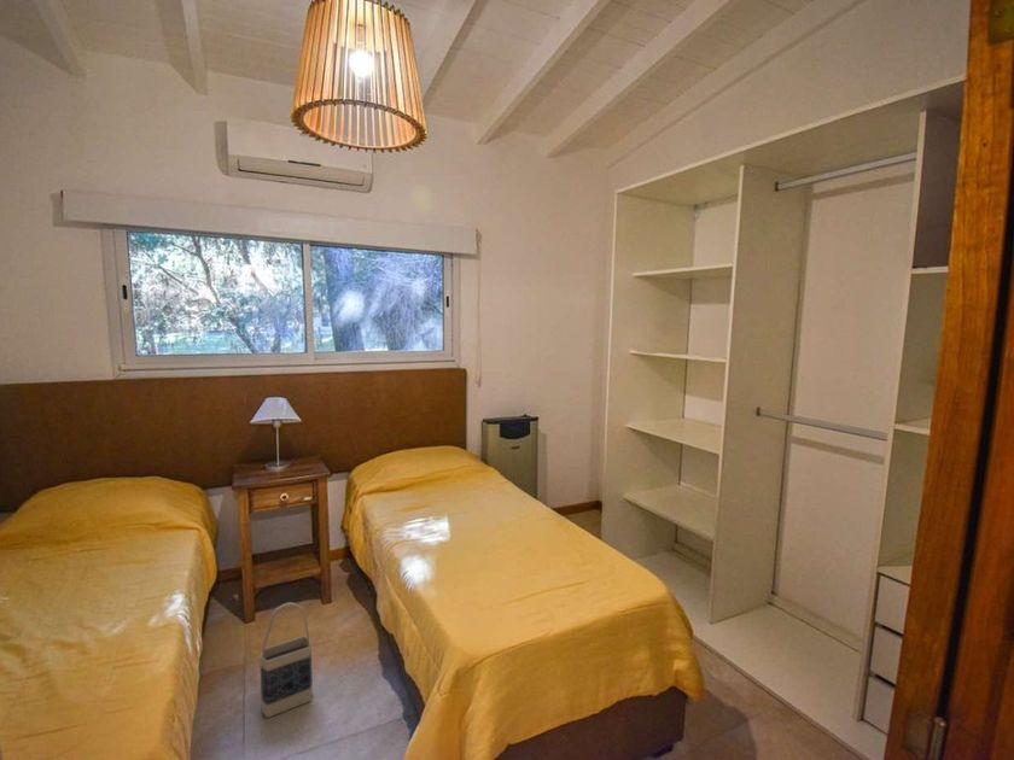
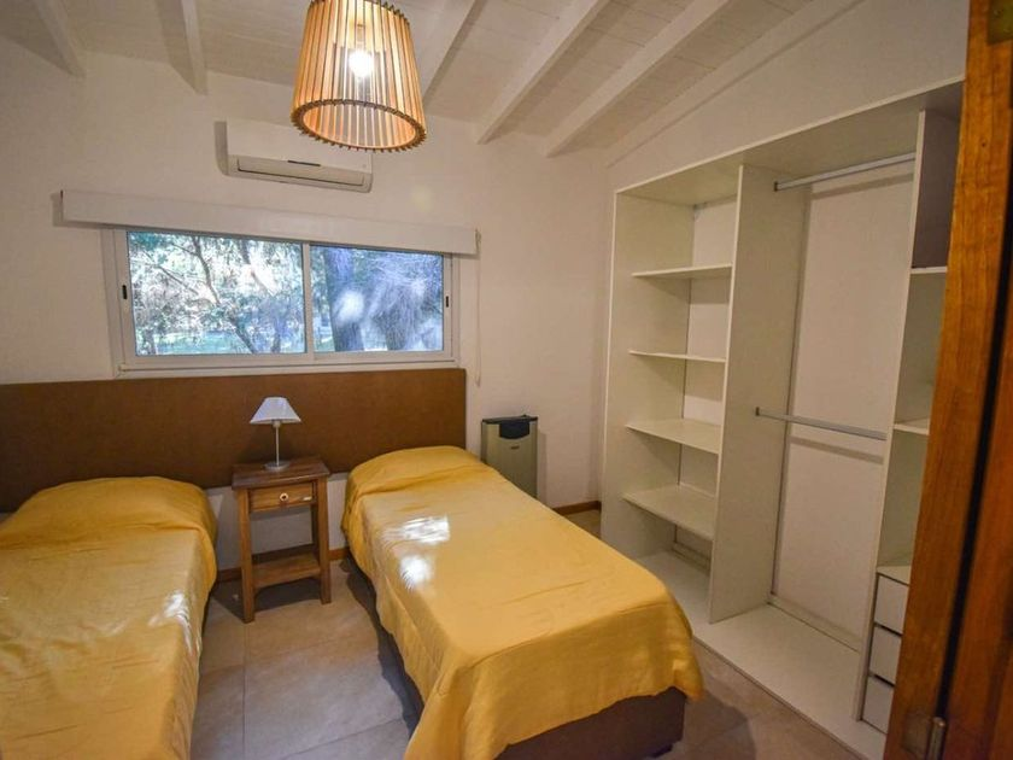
- bag [258,601,314,719]
